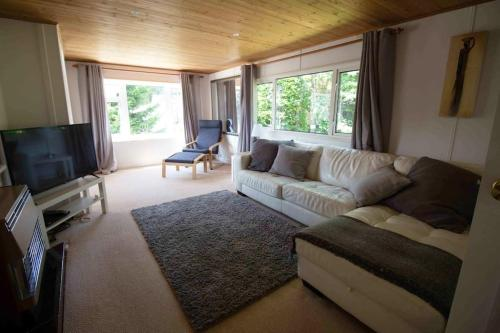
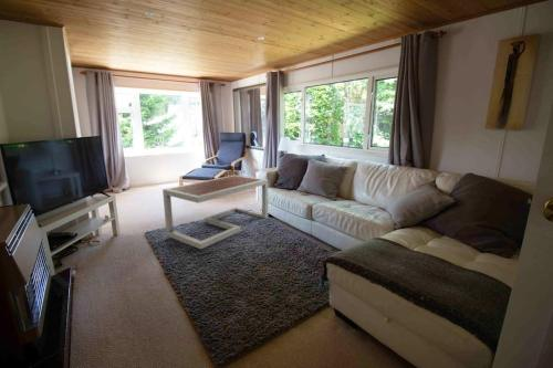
+ coffee table [161,174,269,250]
